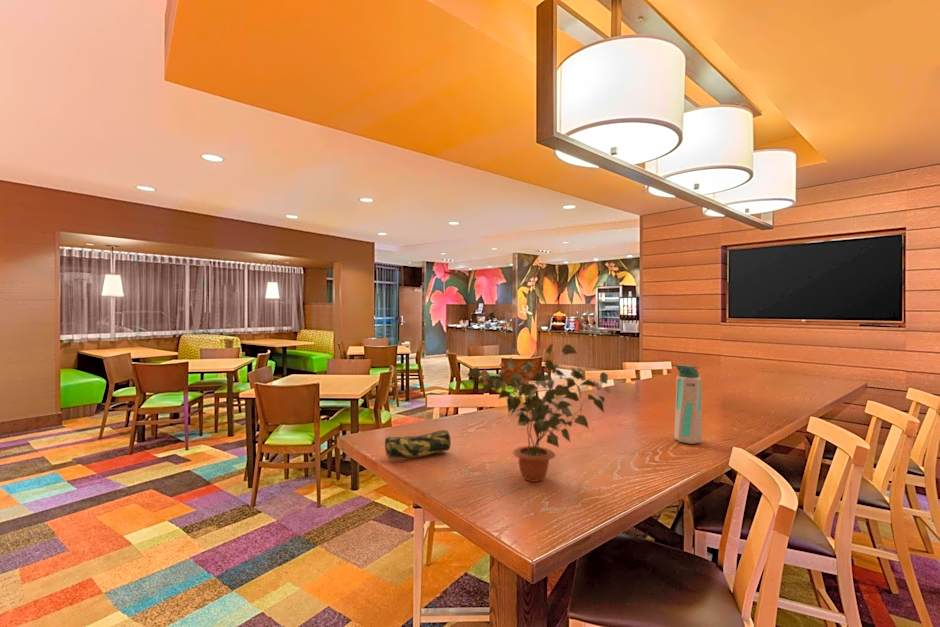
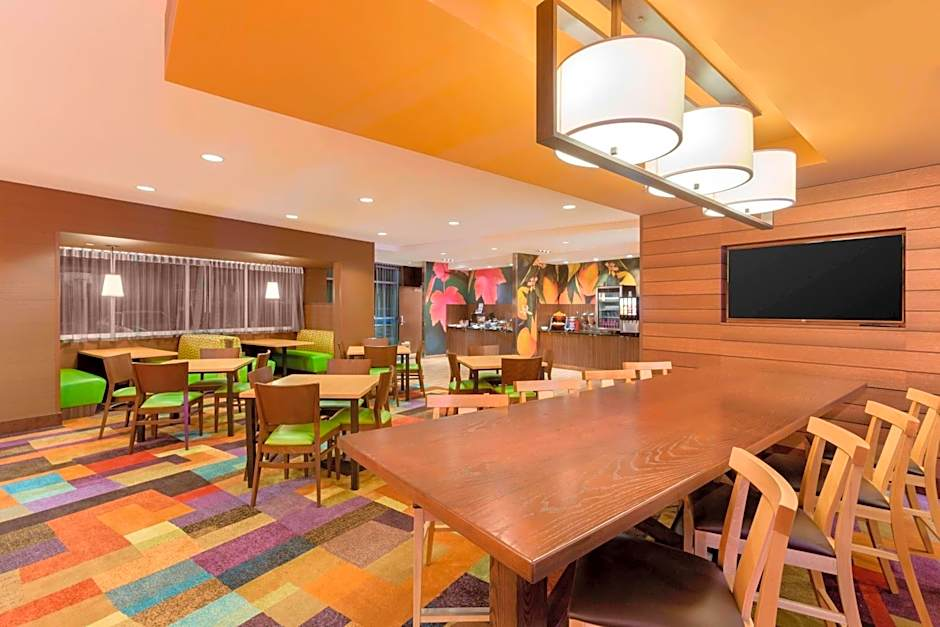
- water bottle [673,364,703,445]
- potted plant [466,343,611,483]
- pencil case [384,429,452,460]
